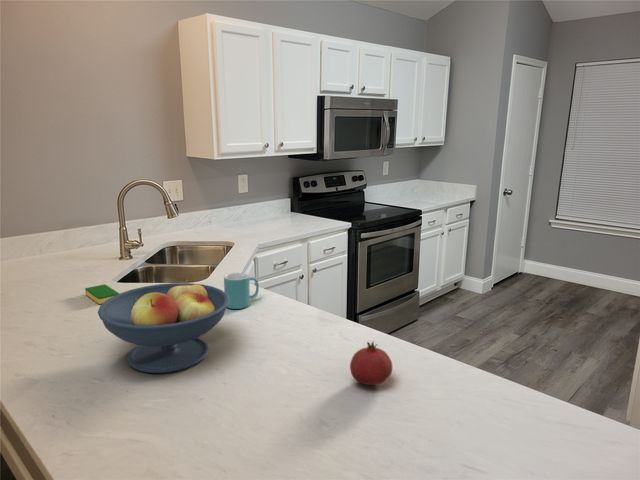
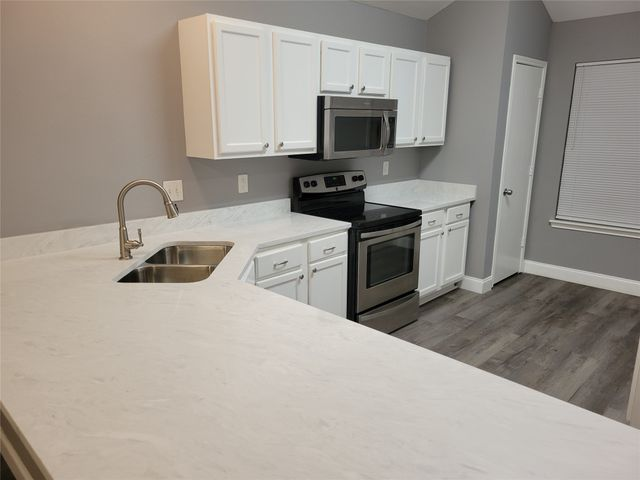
- dish sponge [84,283,120,305]
- fruit bowl [97,278,229,374]
- fruit [349,340,393,386]
- mug [223,272,260,310]
